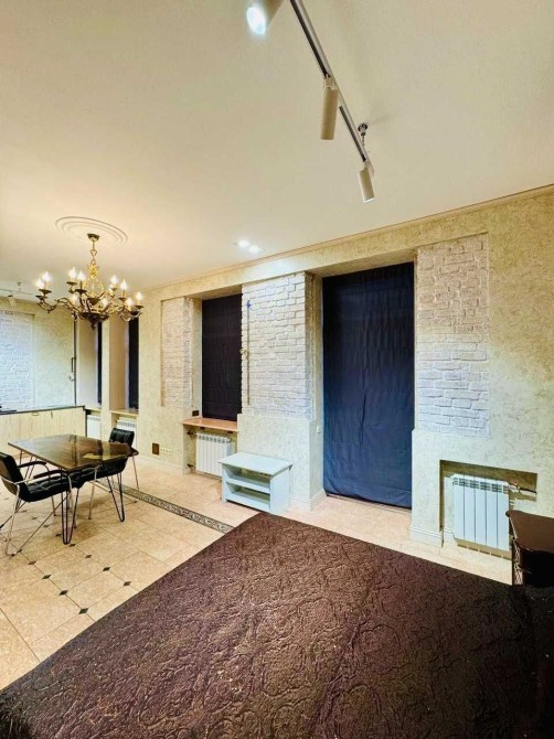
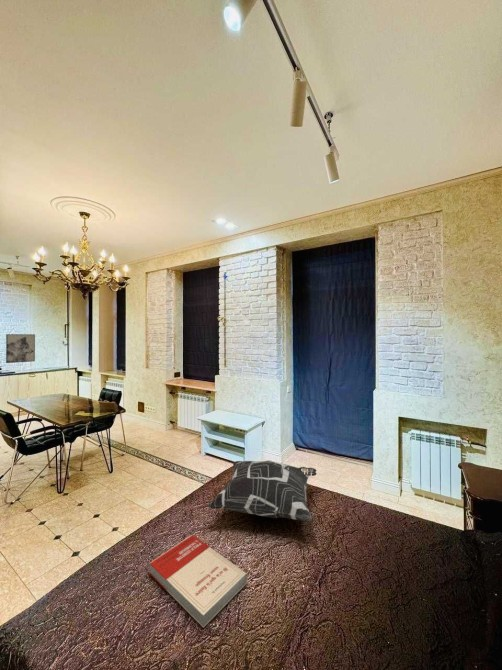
+ decorative pillow [206,459,317,522]
+ wall art [5,333,36,364]
+ book [148,534,249,628]
